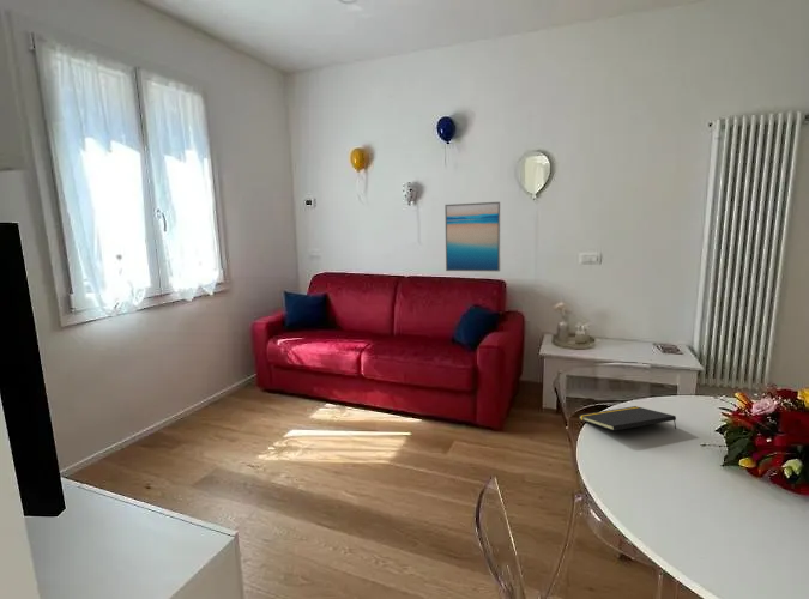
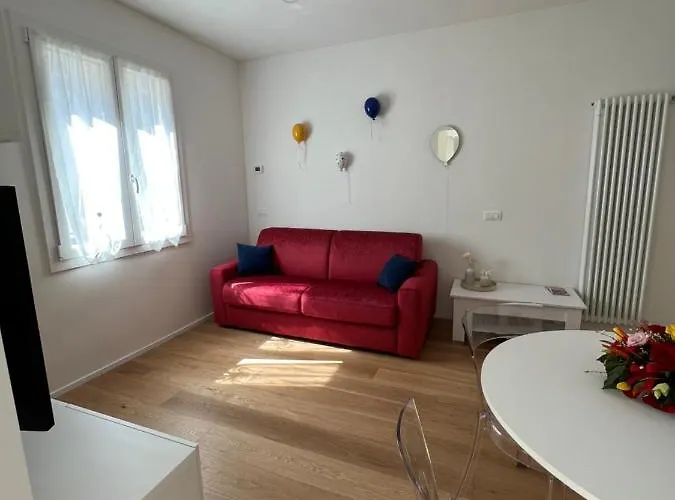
- wall art [443,201,502,272]
- notepad [578,405,677,431]
